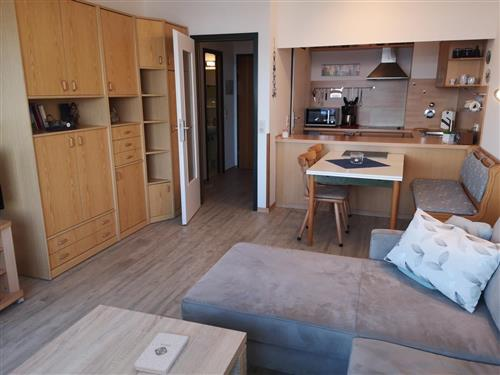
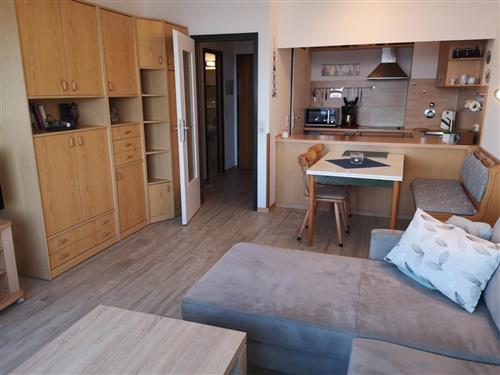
- notepad [133,332,190,375]
